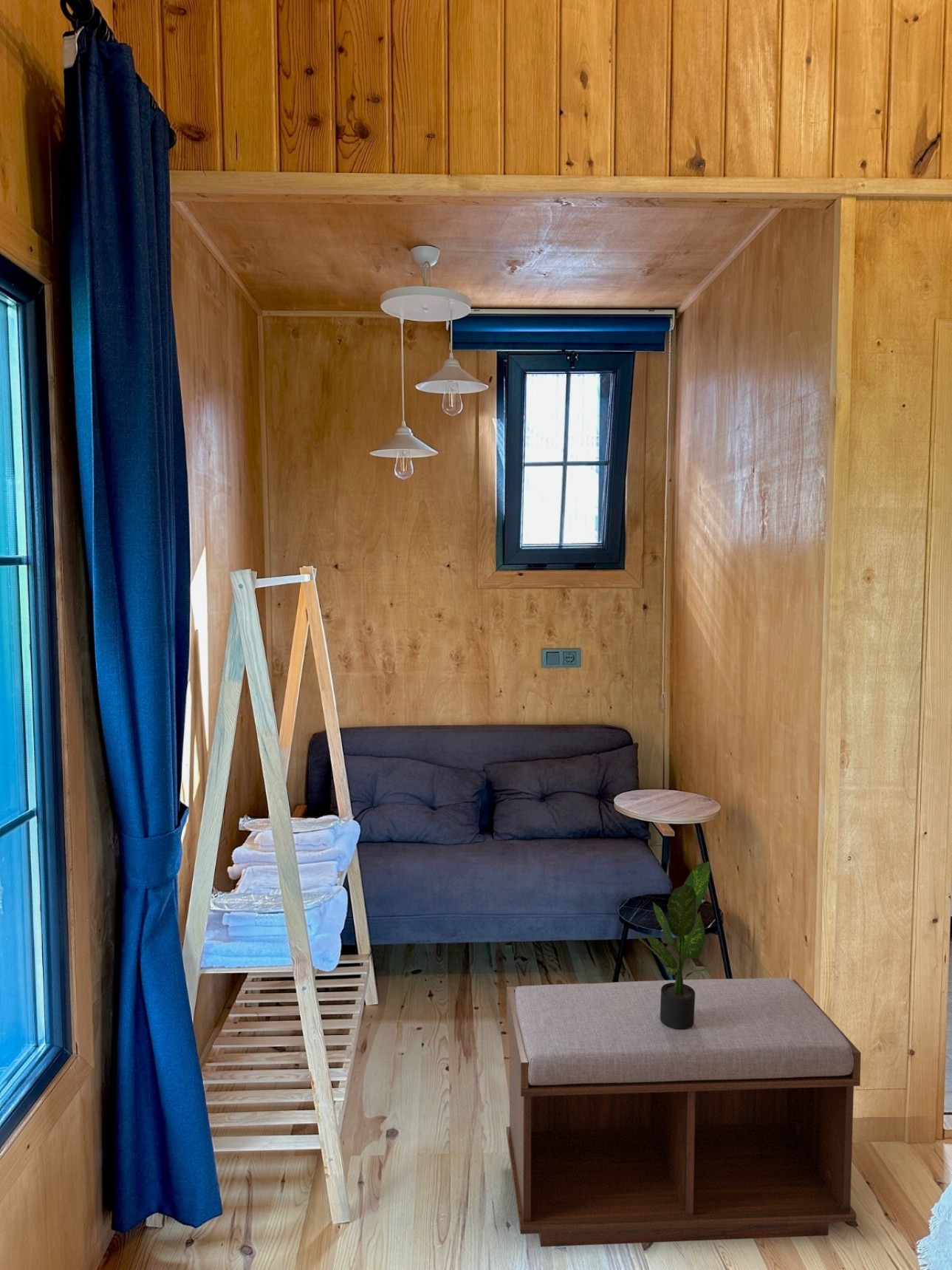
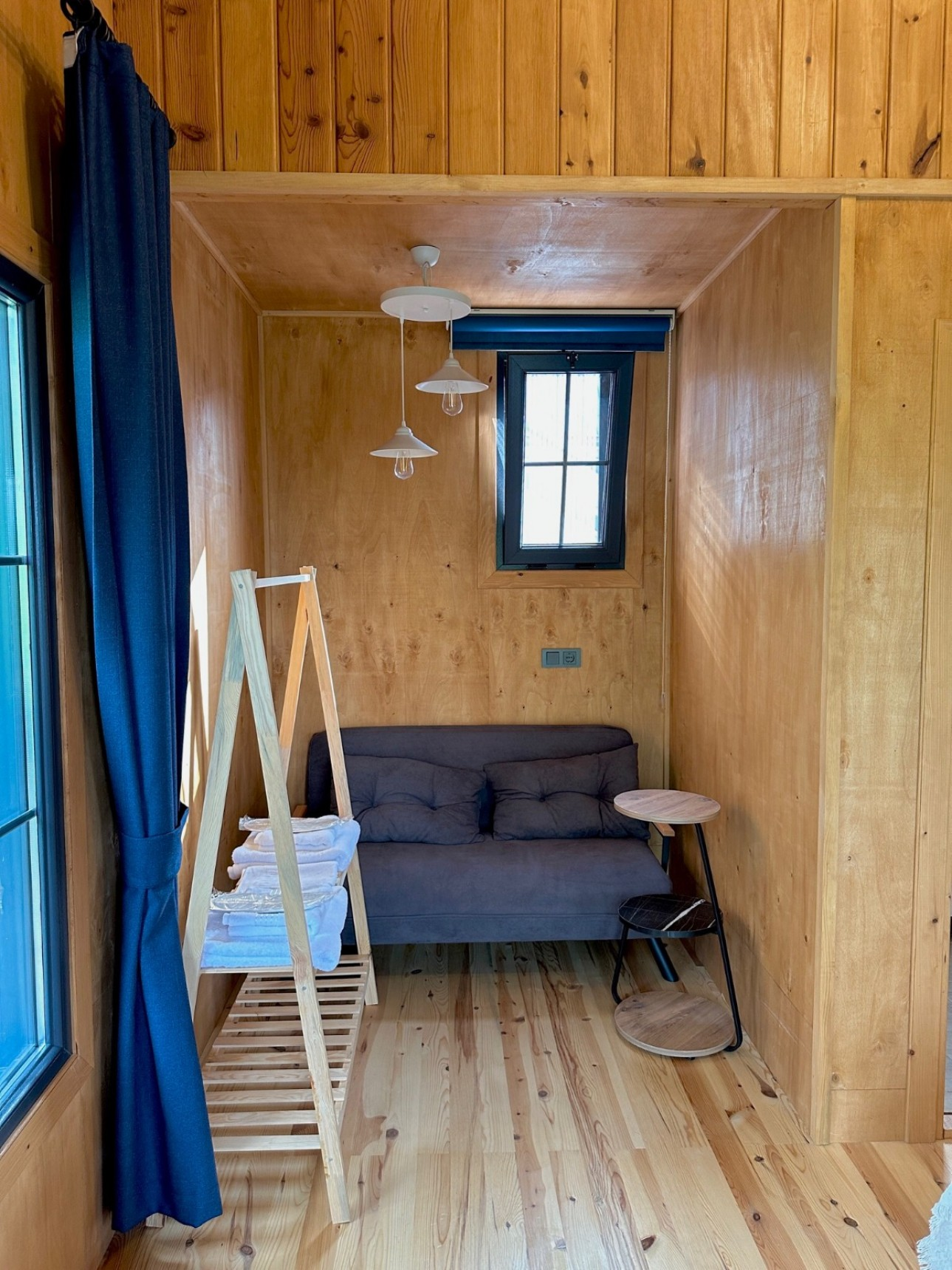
- potted plant [634,860,713,1029]
- bench [506,977,862,1248]
